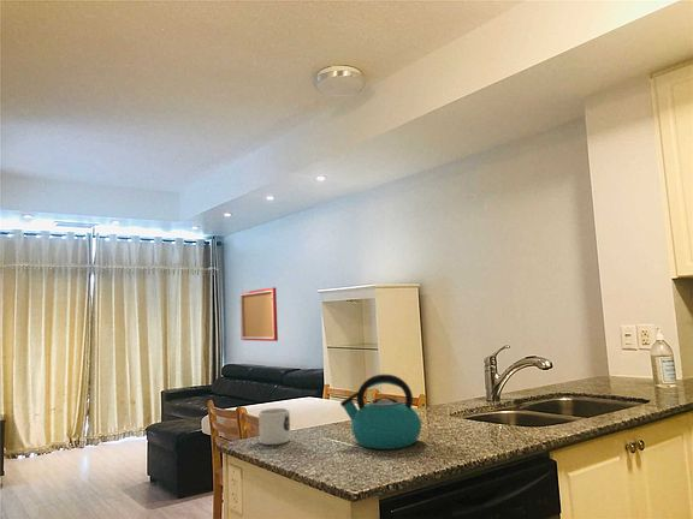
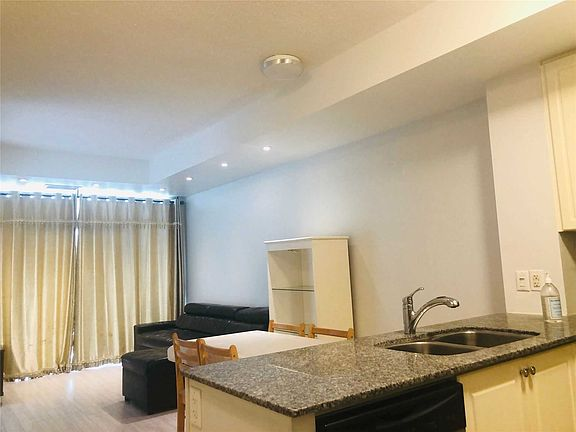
- mug [257,407,291,446]
- wall art [238,286,279,342]
- kettle [339,374,422,451]
